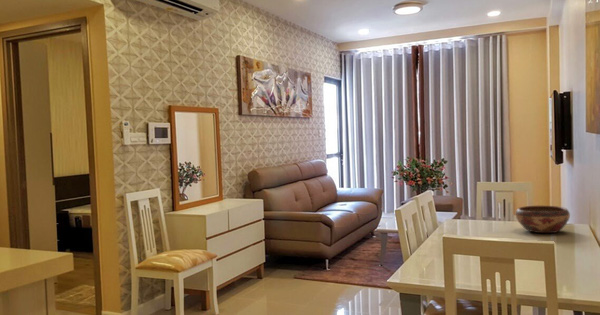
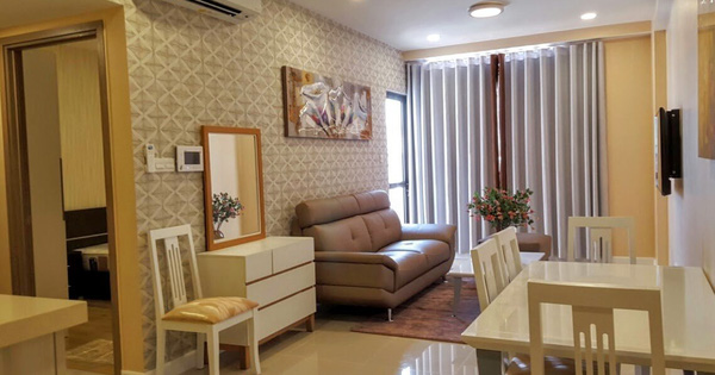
- decorative bowl [514,205,571,234]
